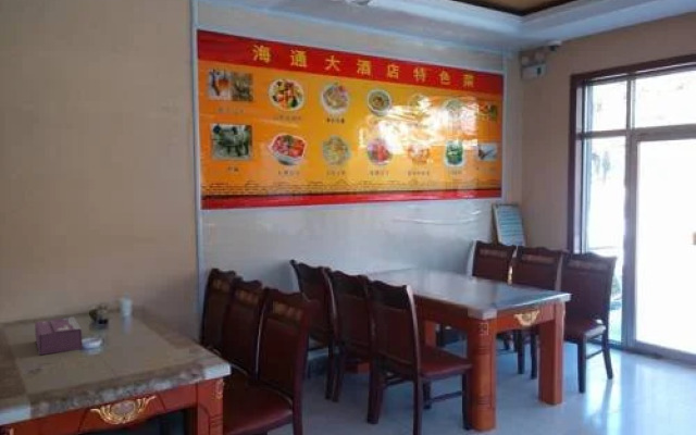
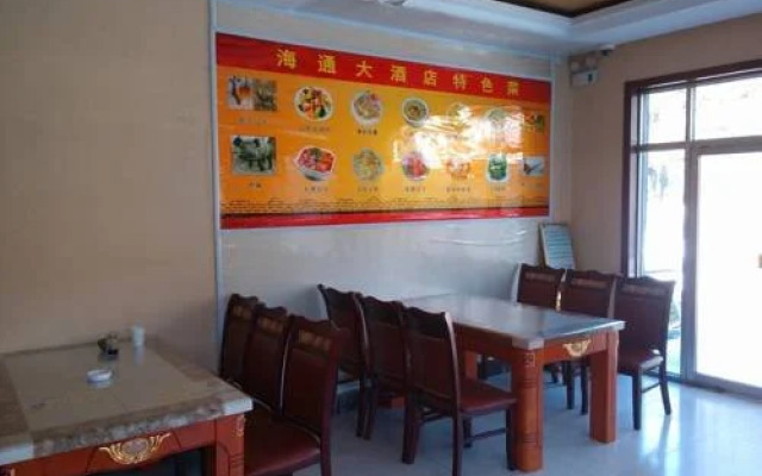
- tissue box [34,316,84,356]
